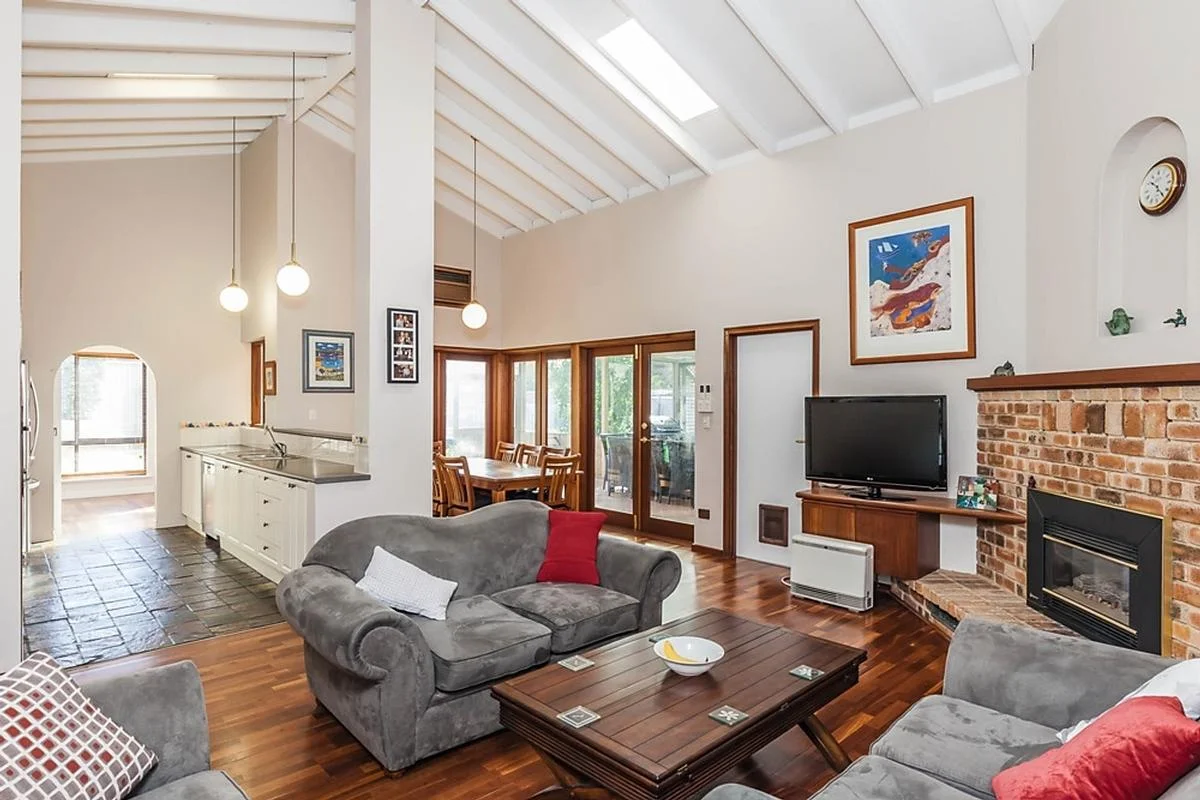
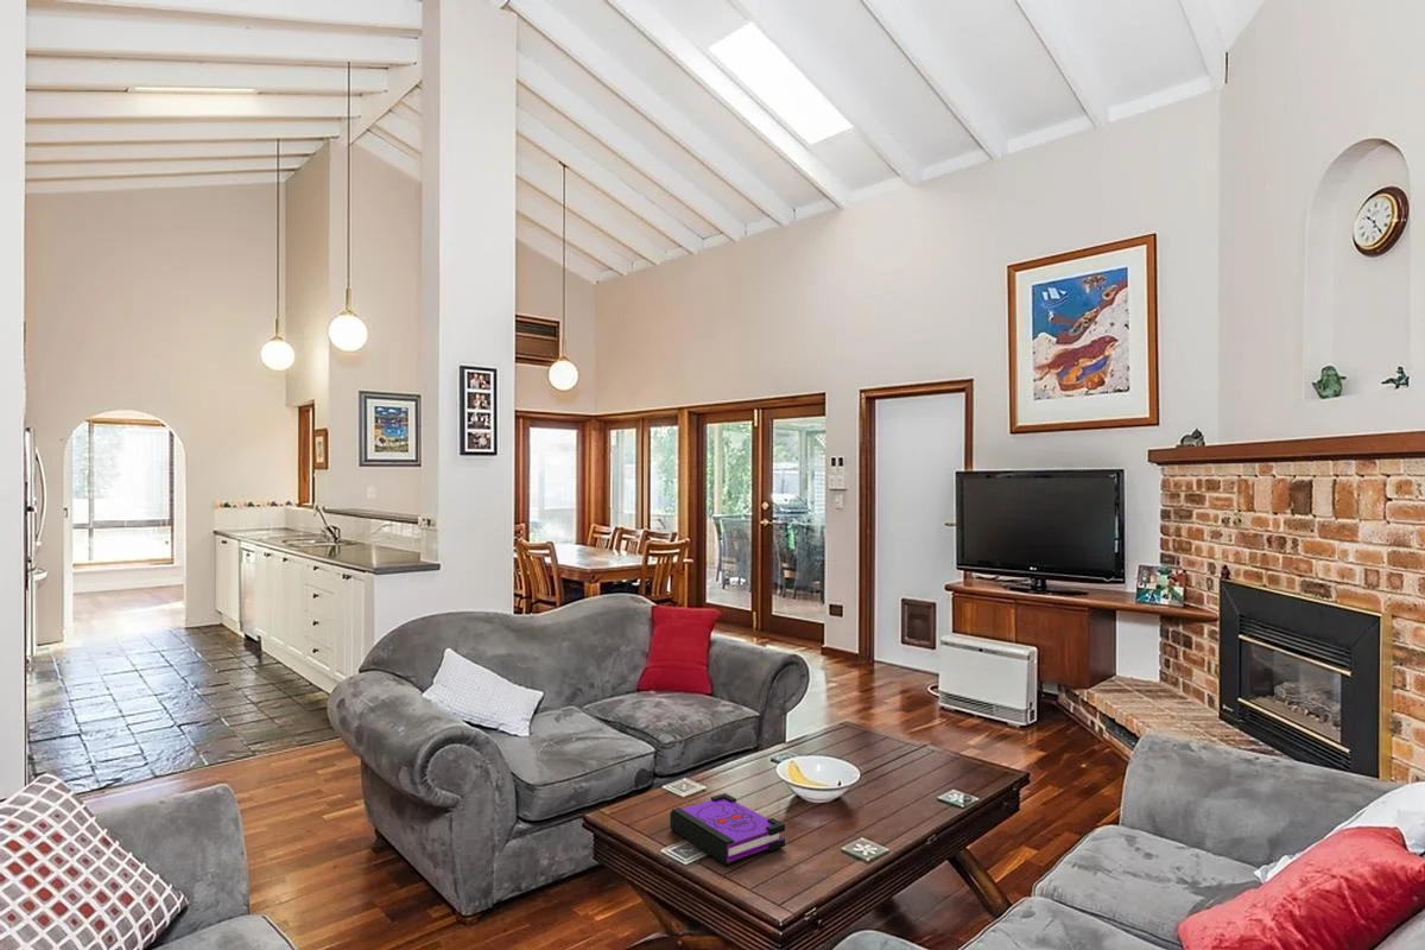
+ board game [669,792,786,867]
